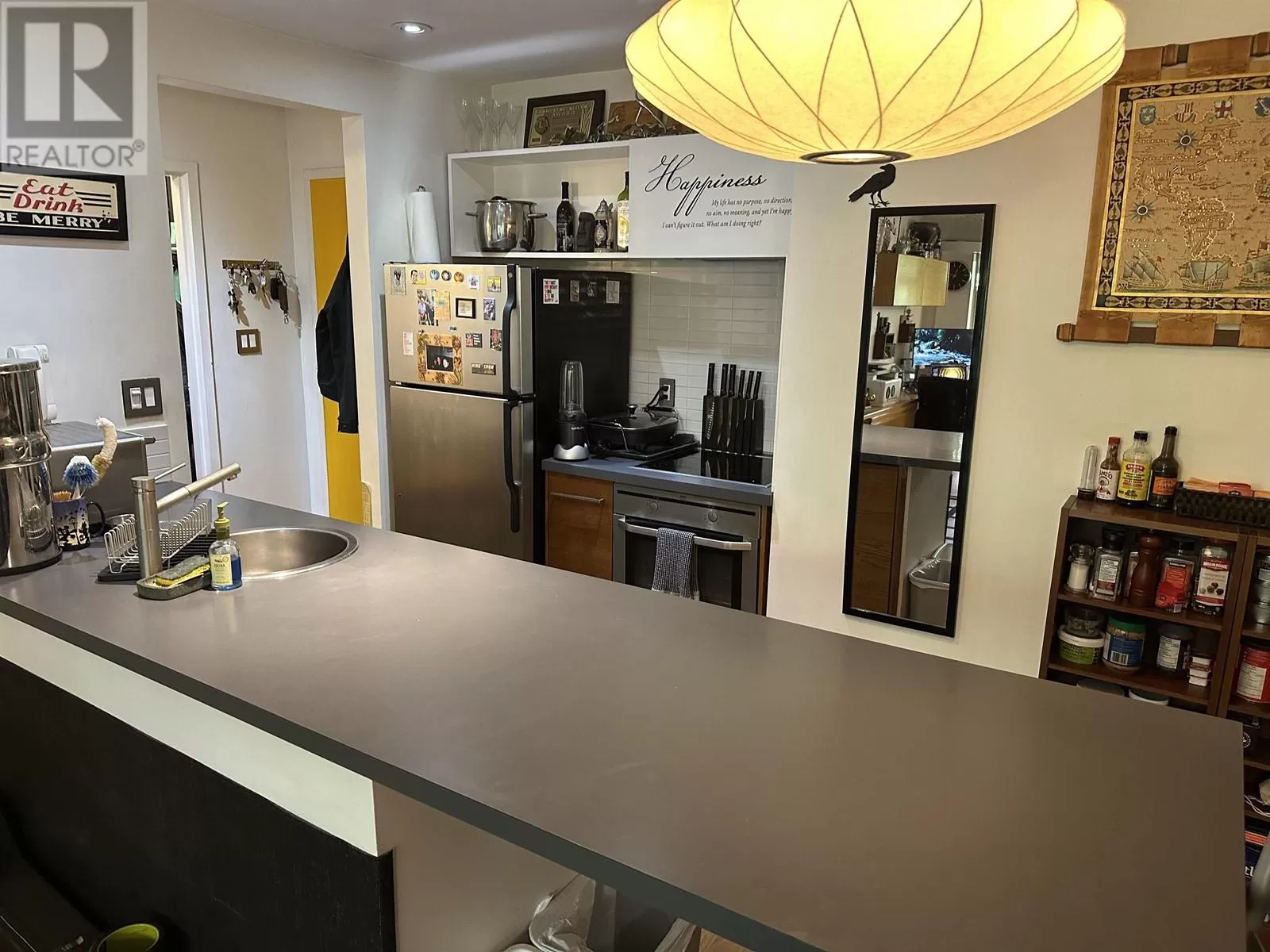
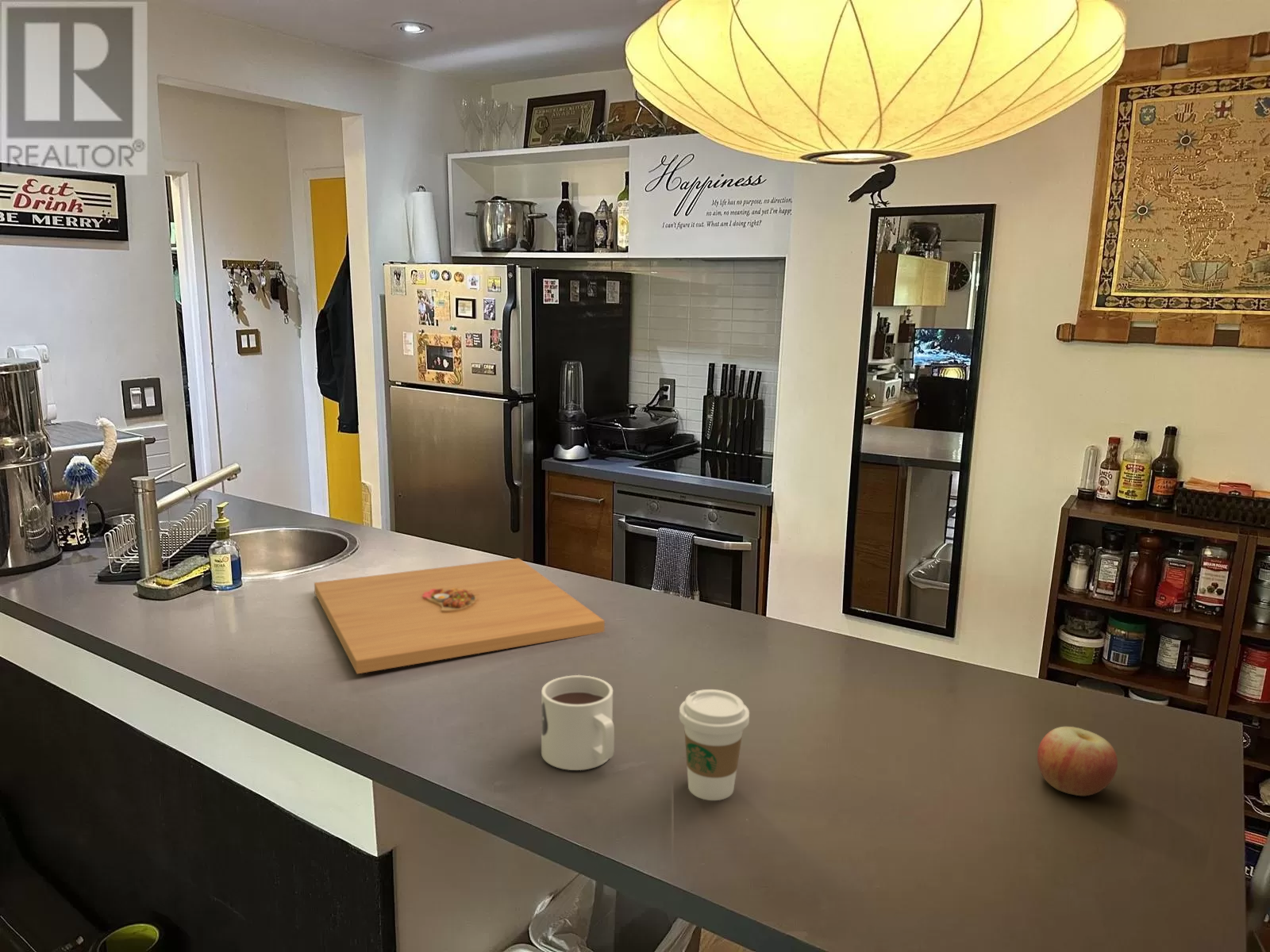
+ coffee cup [679,689,750,801]
+ mug [541,674,615,771]
+ platter [314,558,606,674]
+ apple [1037,726,1118,797]
